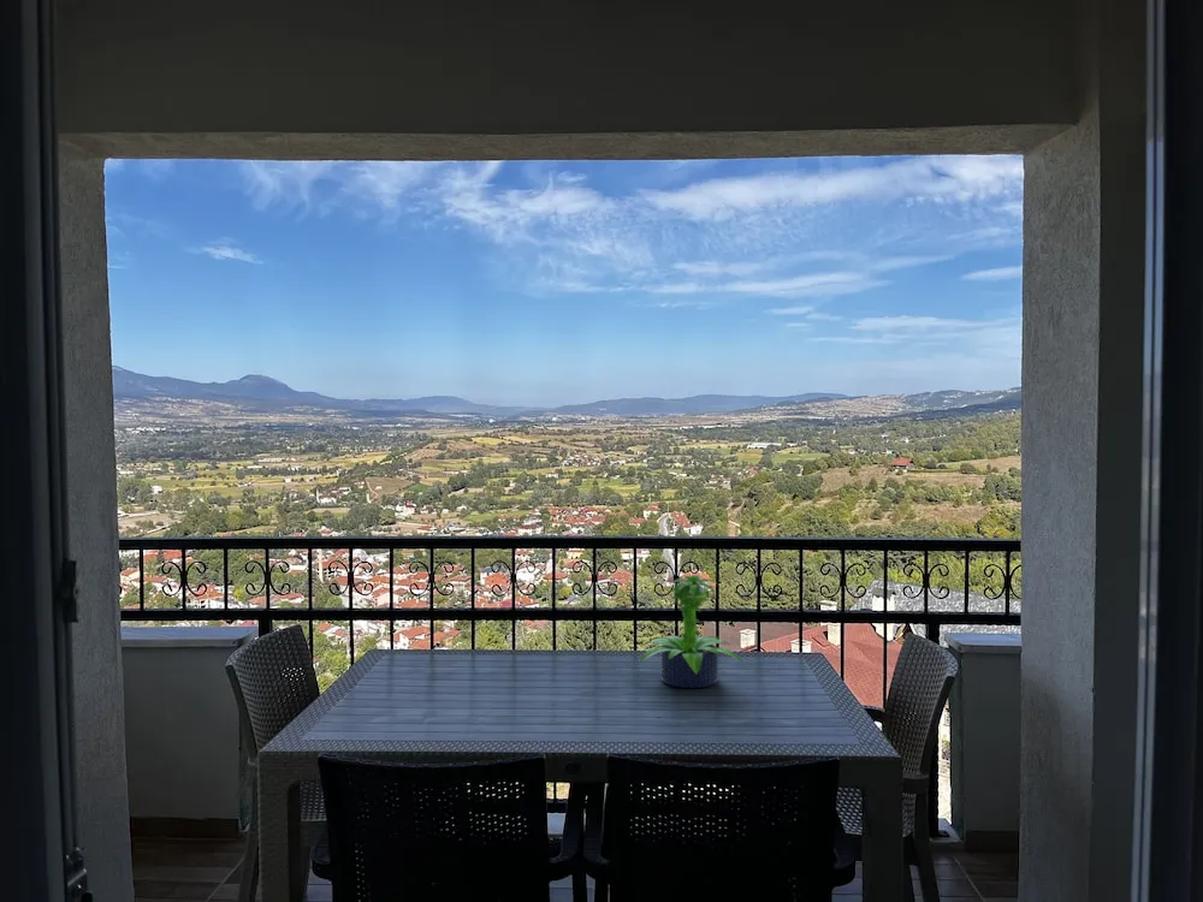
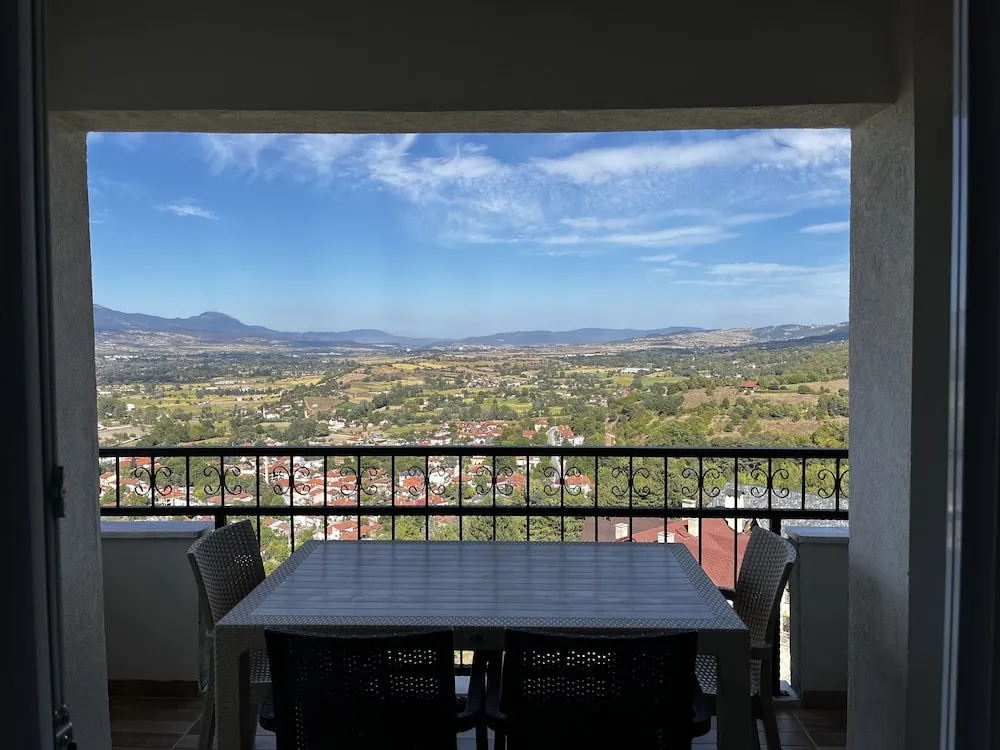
- potted plant [639,574,745,689]
